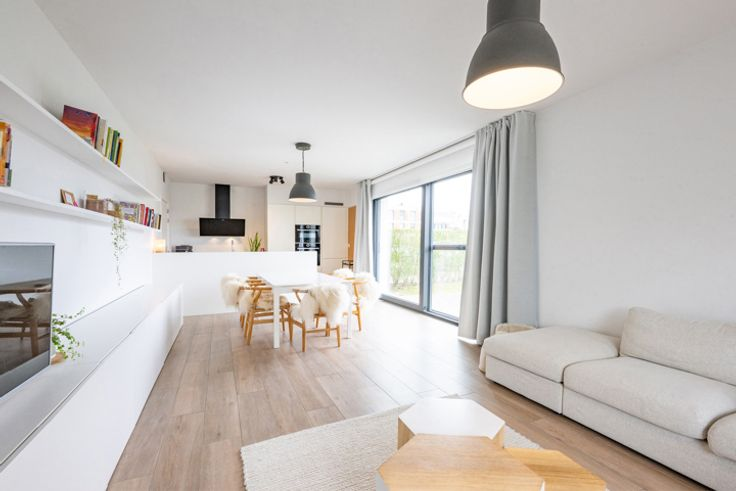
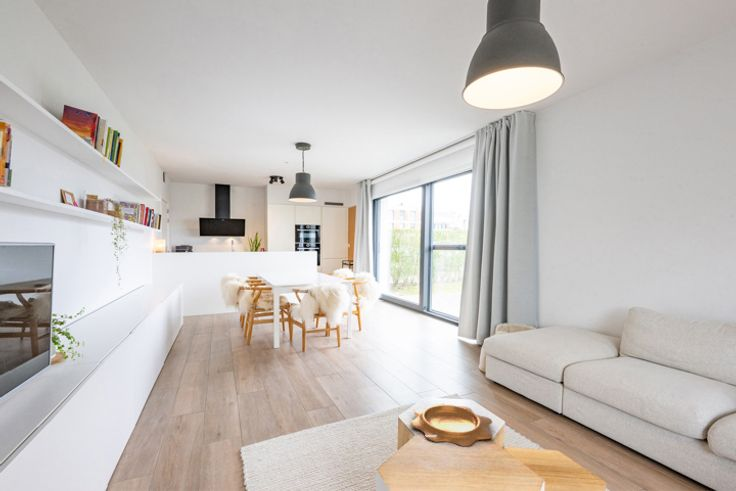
+ decorative bowl [409,403,494,447]
